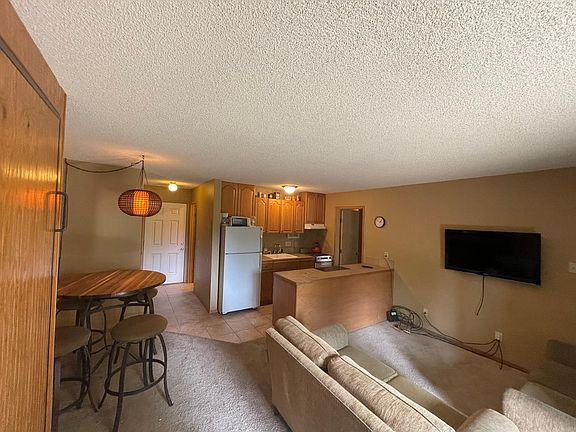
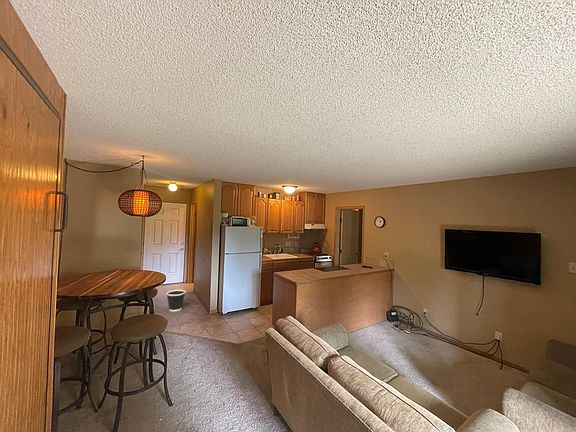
+ wastebasket [166,289,186,312]
